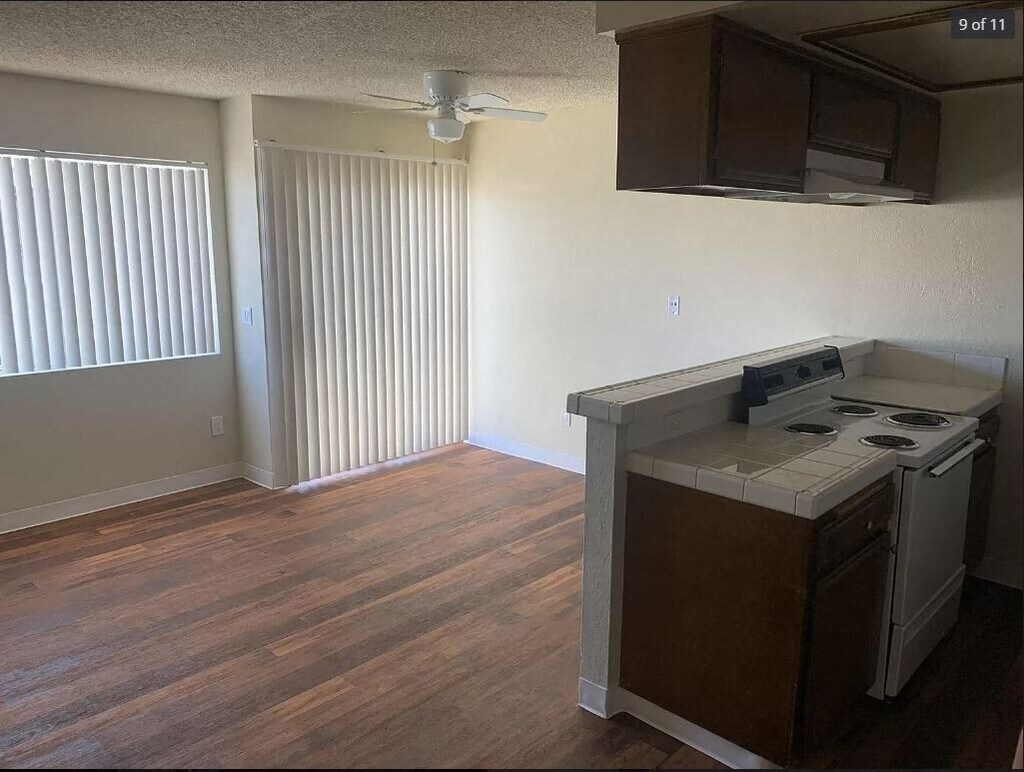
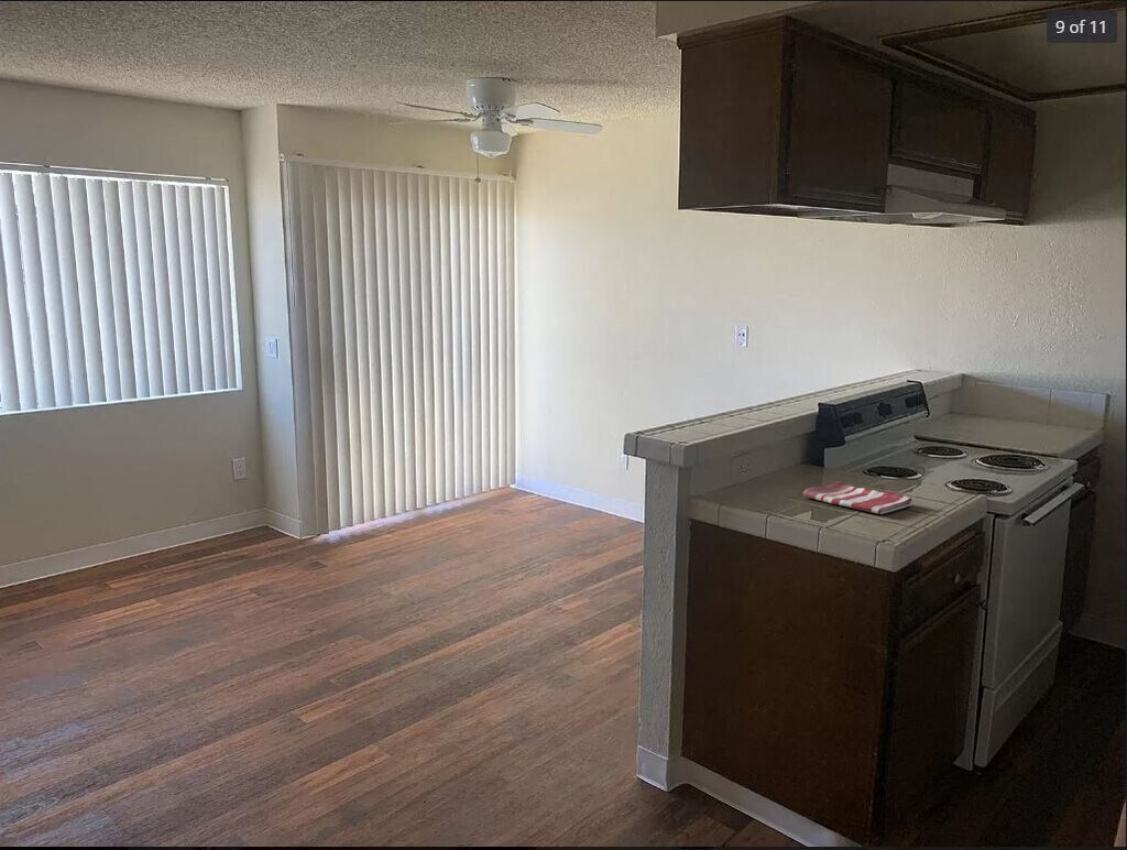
+ dish towel [801,480,913,515]
